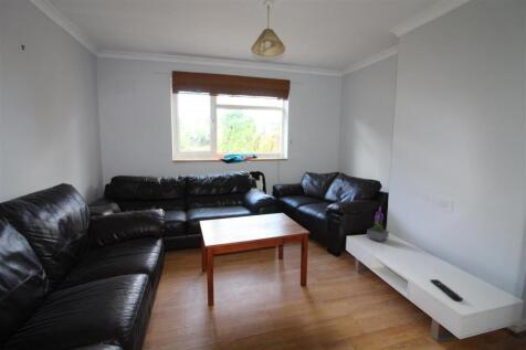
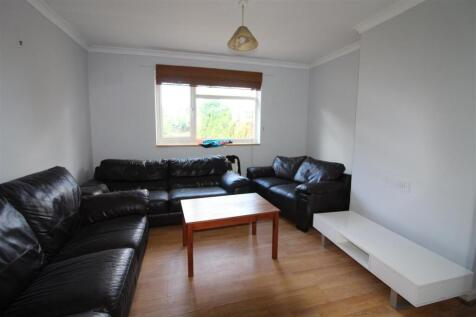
- potted plant [366,205,390,243]
- remote control [430,278,464,303]
